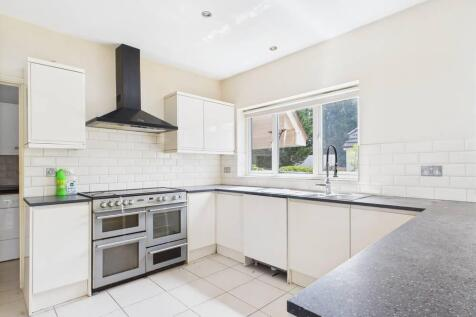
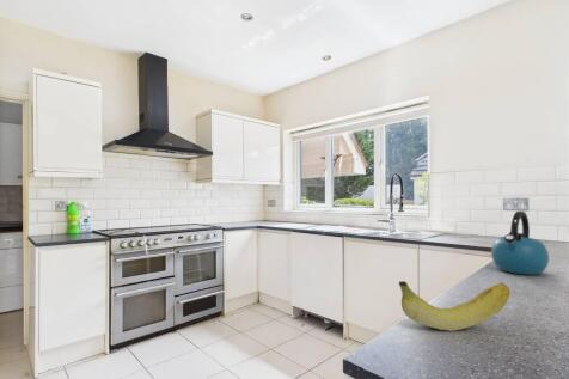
+ kettle [490,210,550,276]
+ fruit [398,280,510,332]
